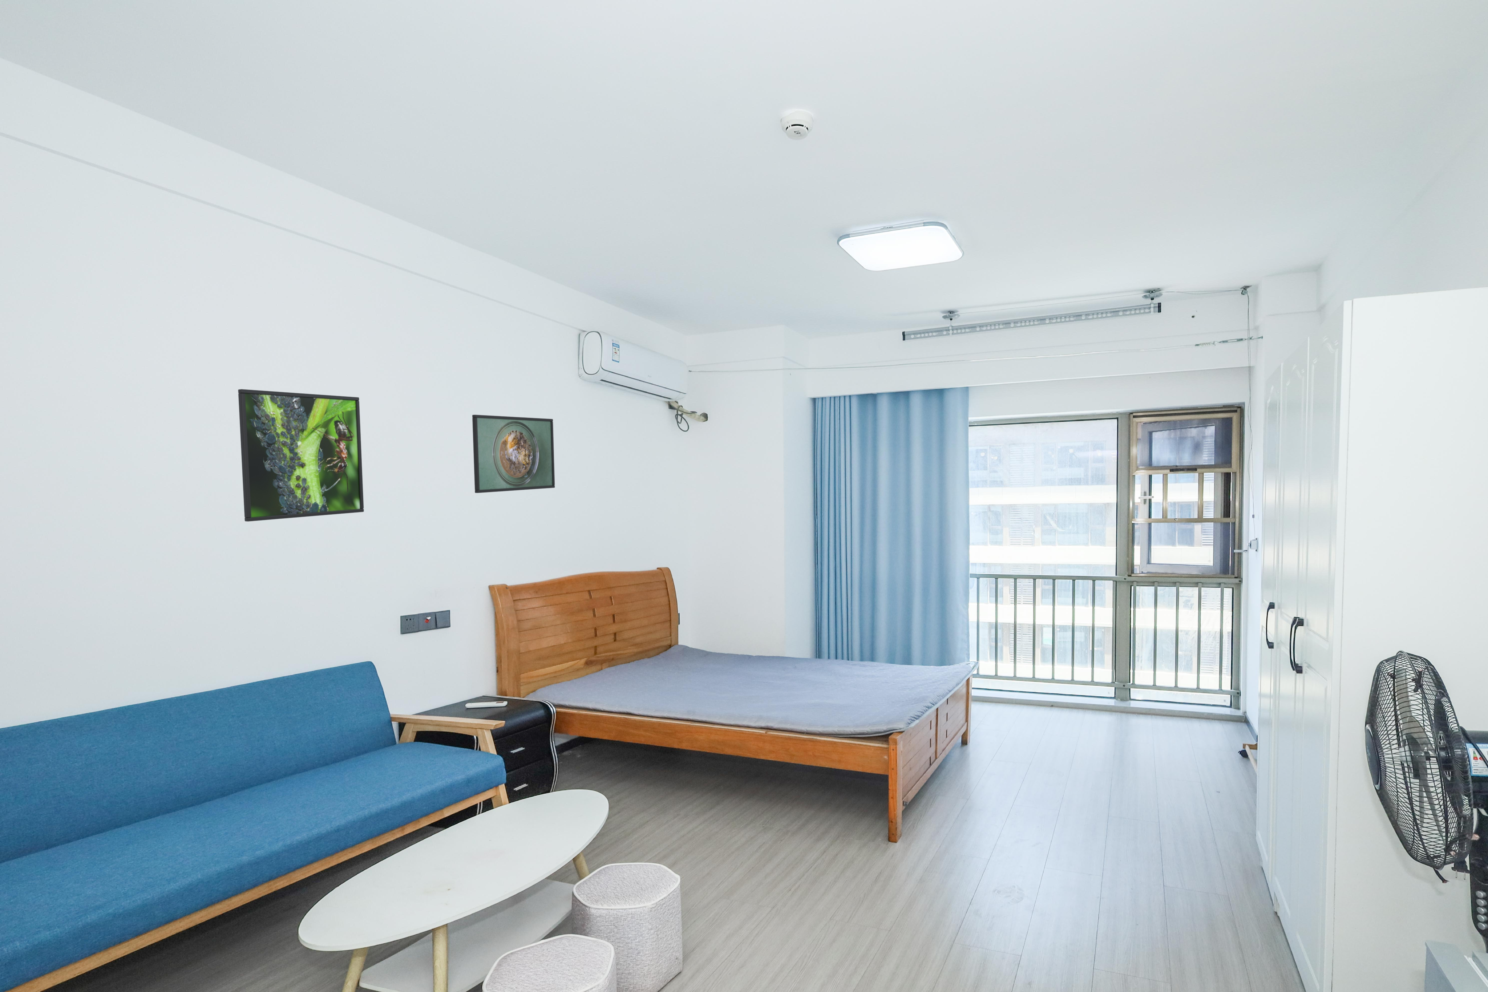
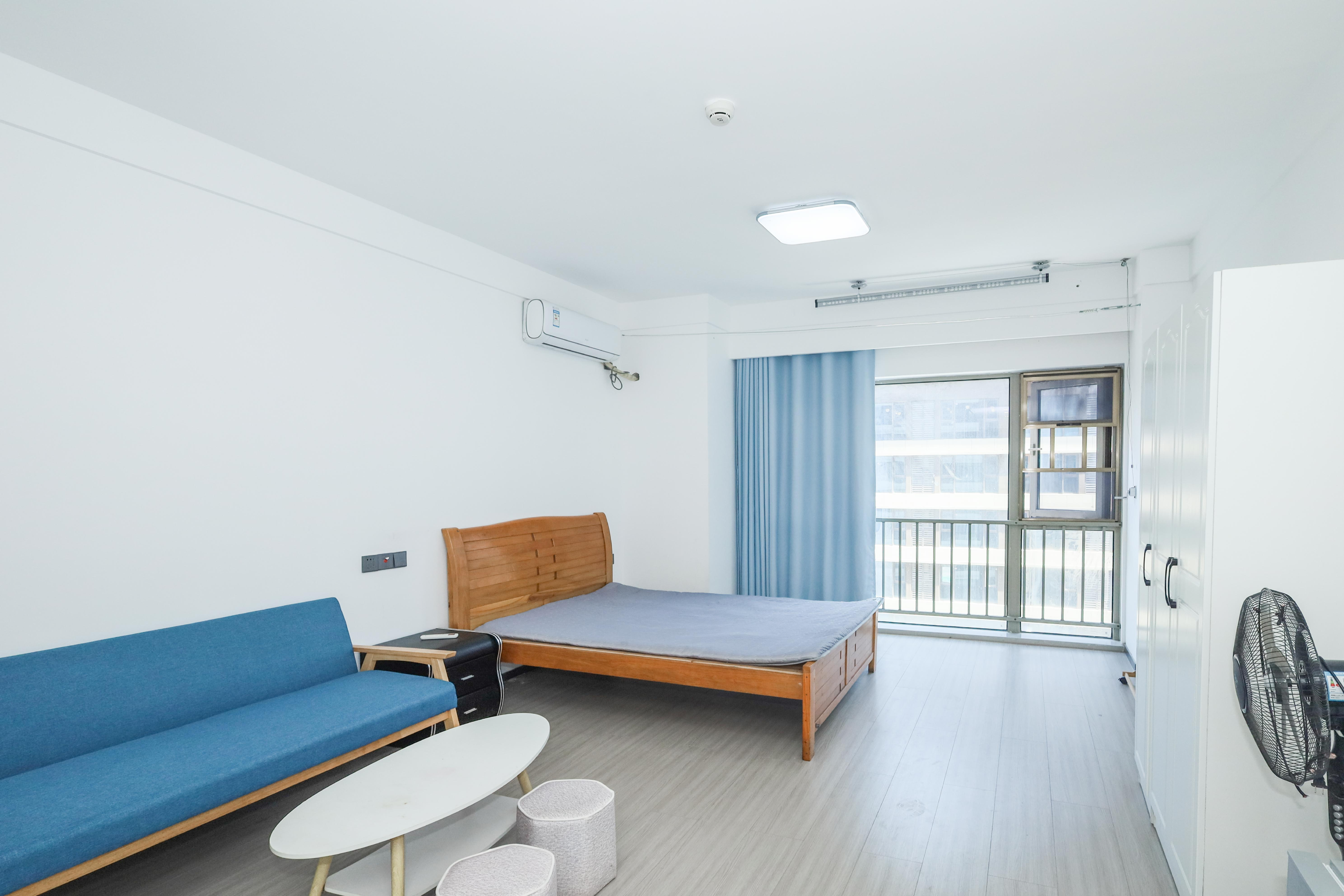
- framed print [472,414,555,494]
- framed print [238,389,364,521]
